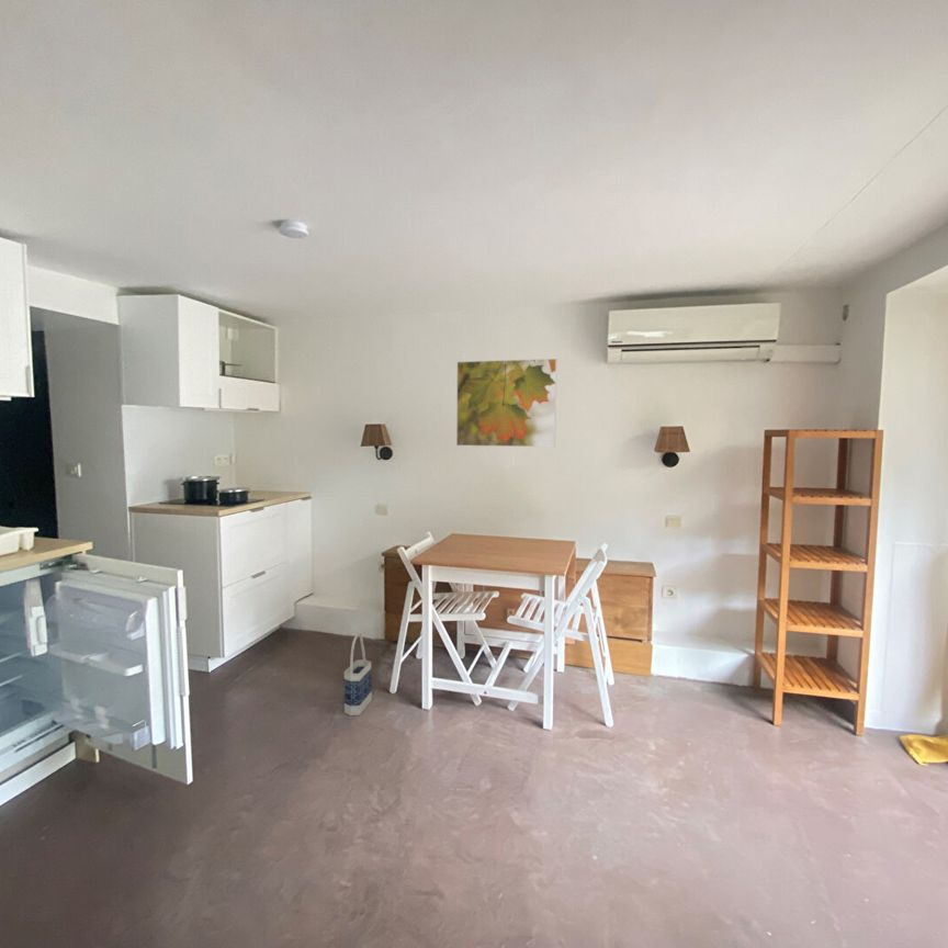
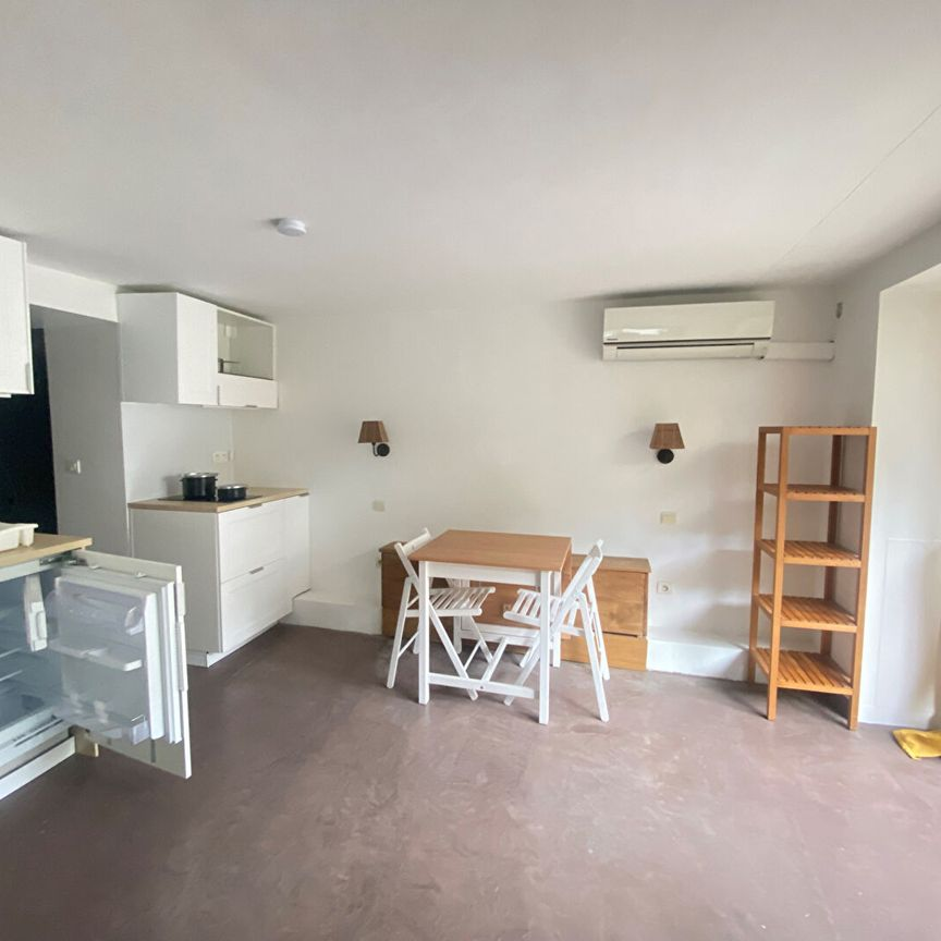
- bag [343,633,373,716]
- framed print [455,358,558,448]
